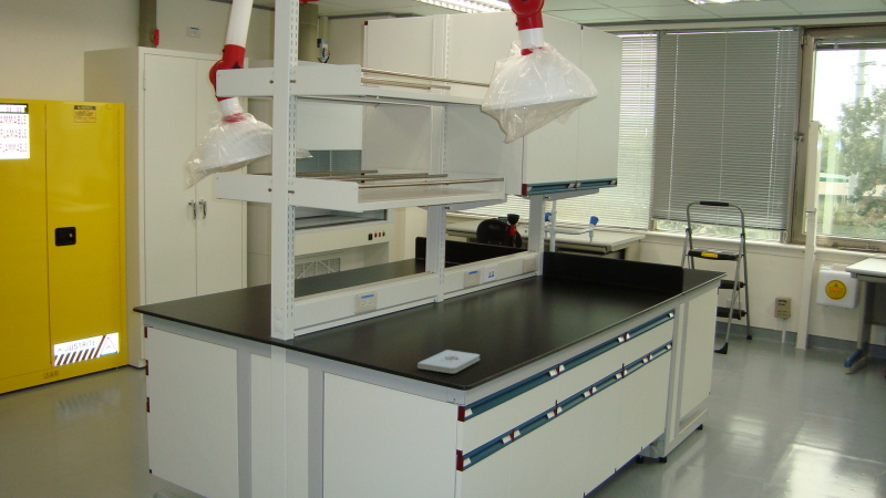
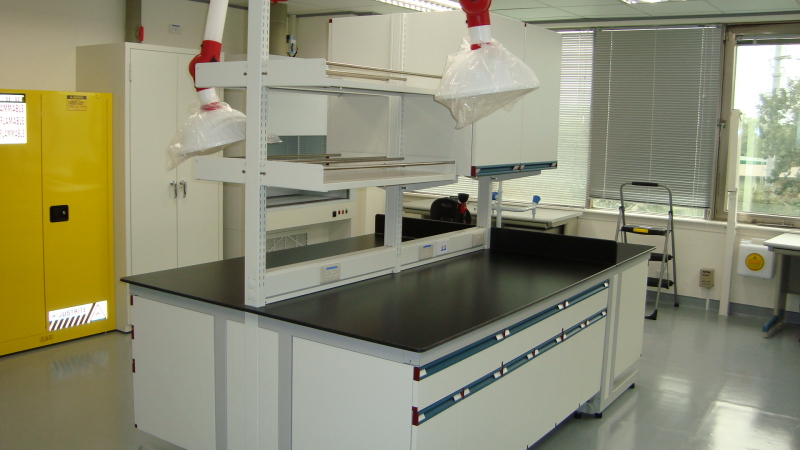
- notepad [416,349,481,374]
